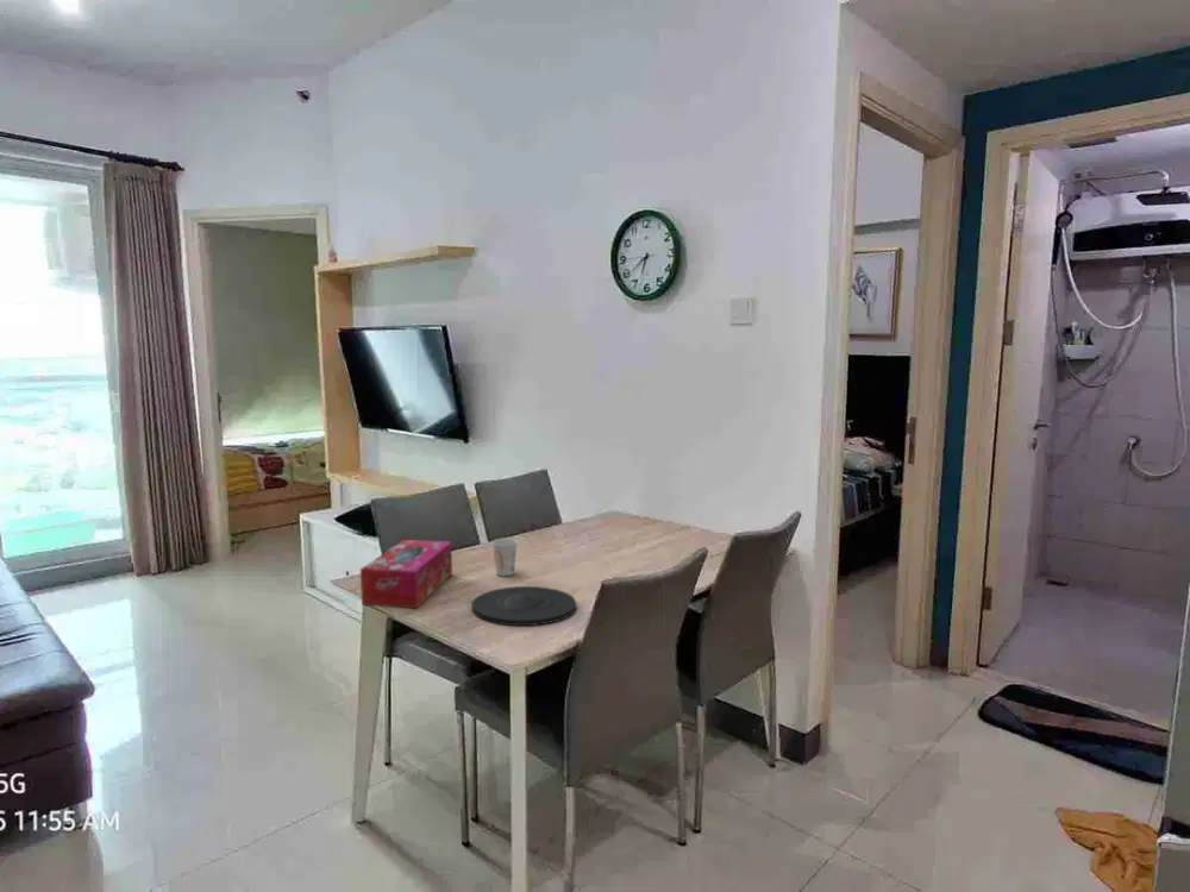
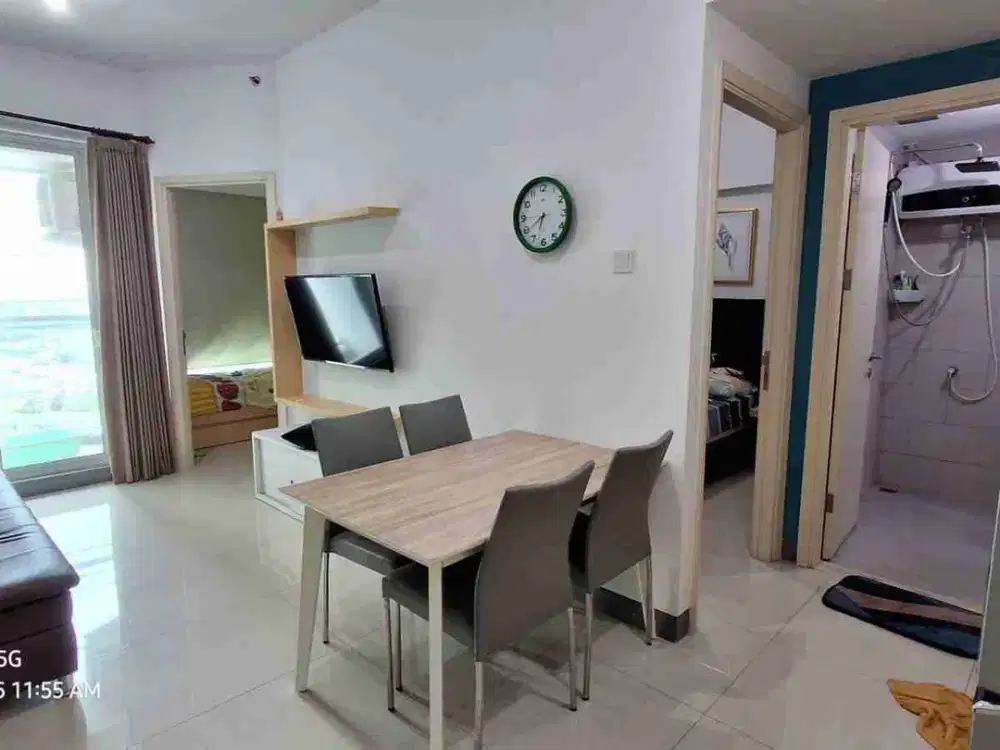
- tissue box [359,539,453,609]
- cup [490,538,519,577]
- plate [471,585,577,627]
